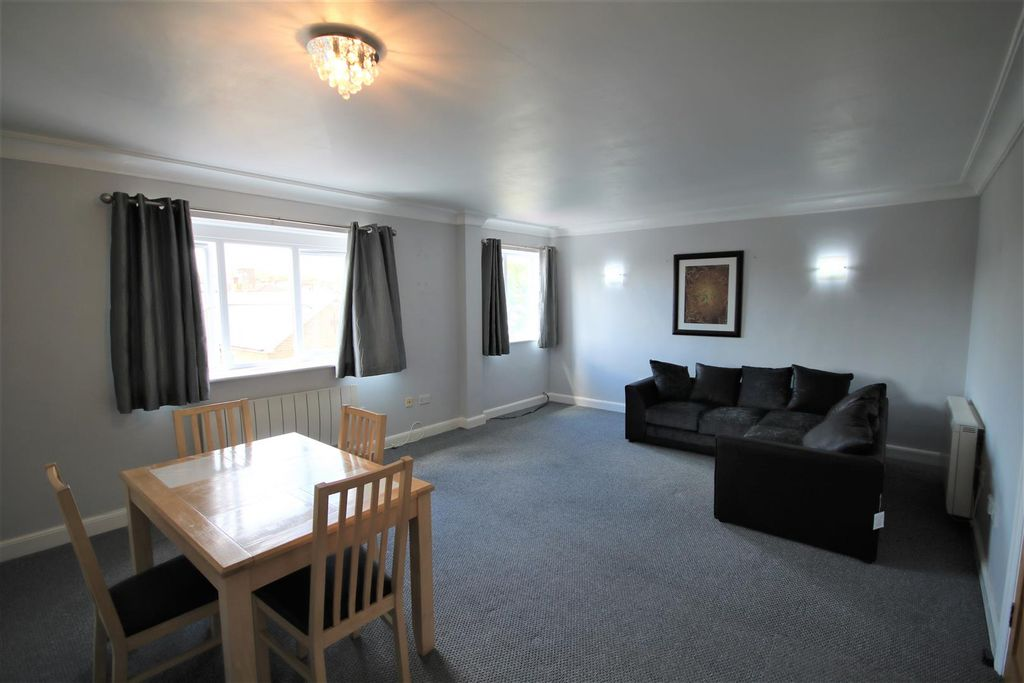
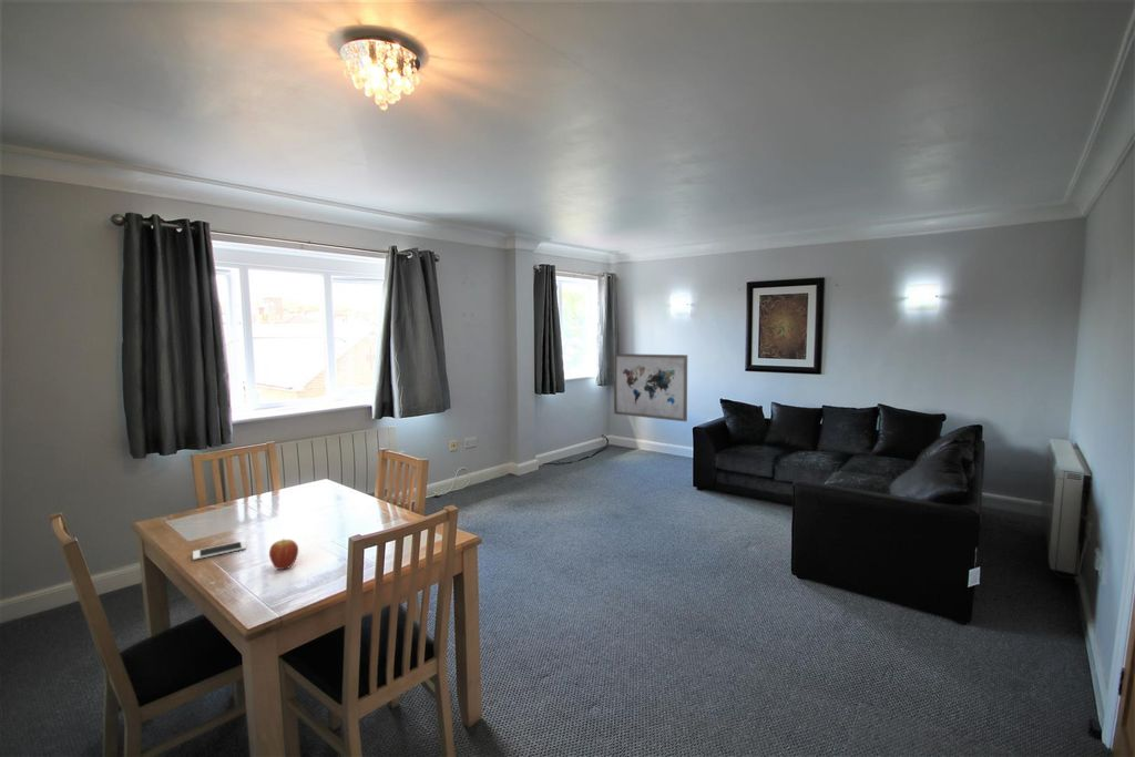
+ fruit [268,539,299,571]
+ wall art [613,352,688,422]
+ cell phone [192,540,247,561]
